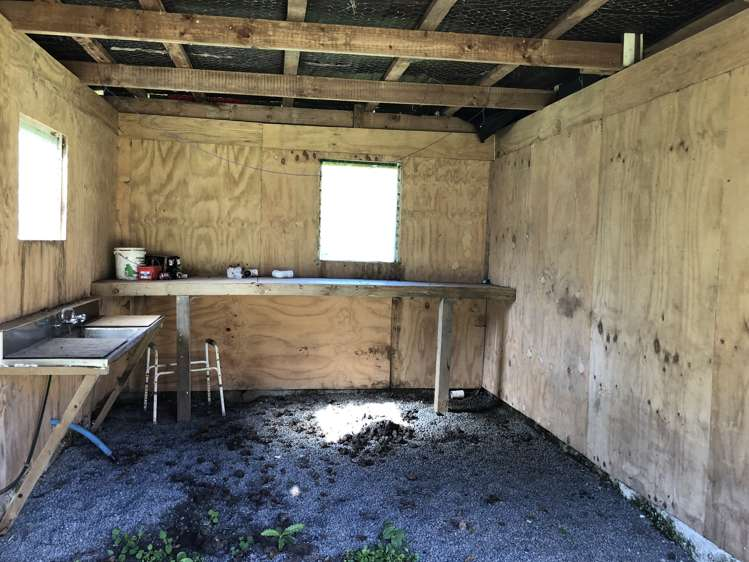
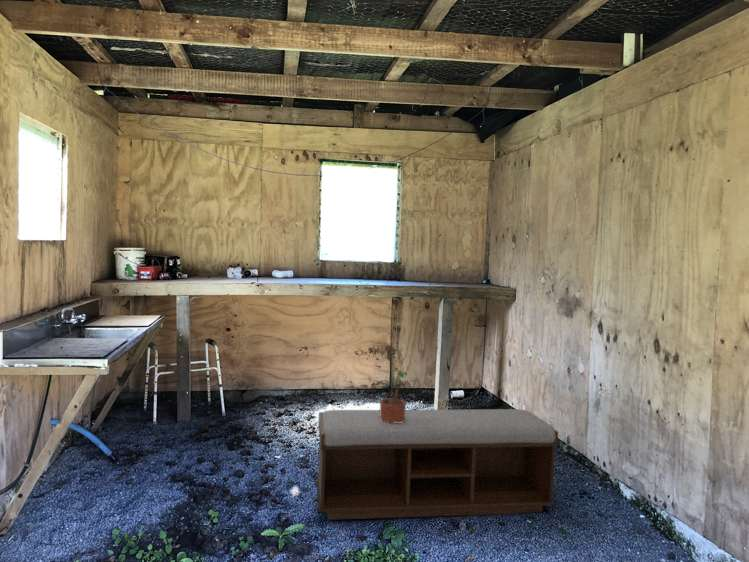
+ bench [316,408,559,521]
+ potted plant [379,368,409,423]
